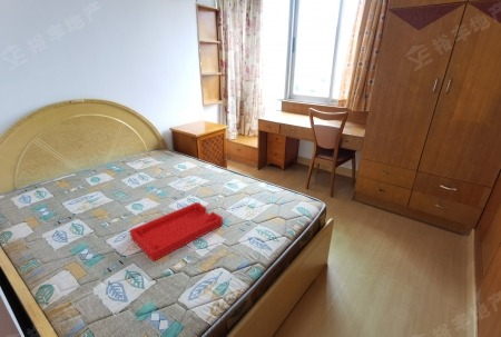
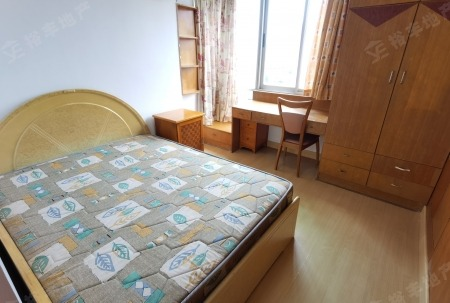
- tray [128,201,224,262]
